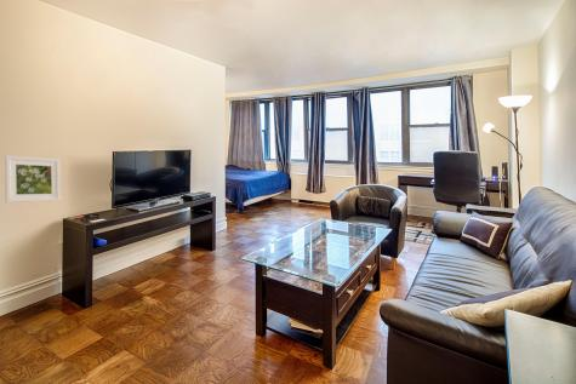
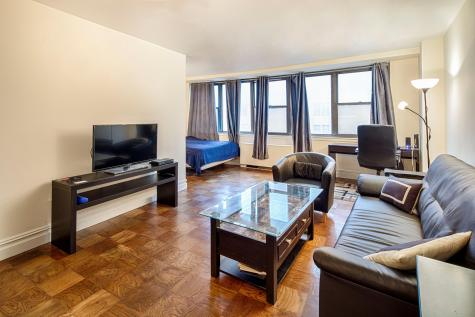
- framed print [4,155,62,204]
